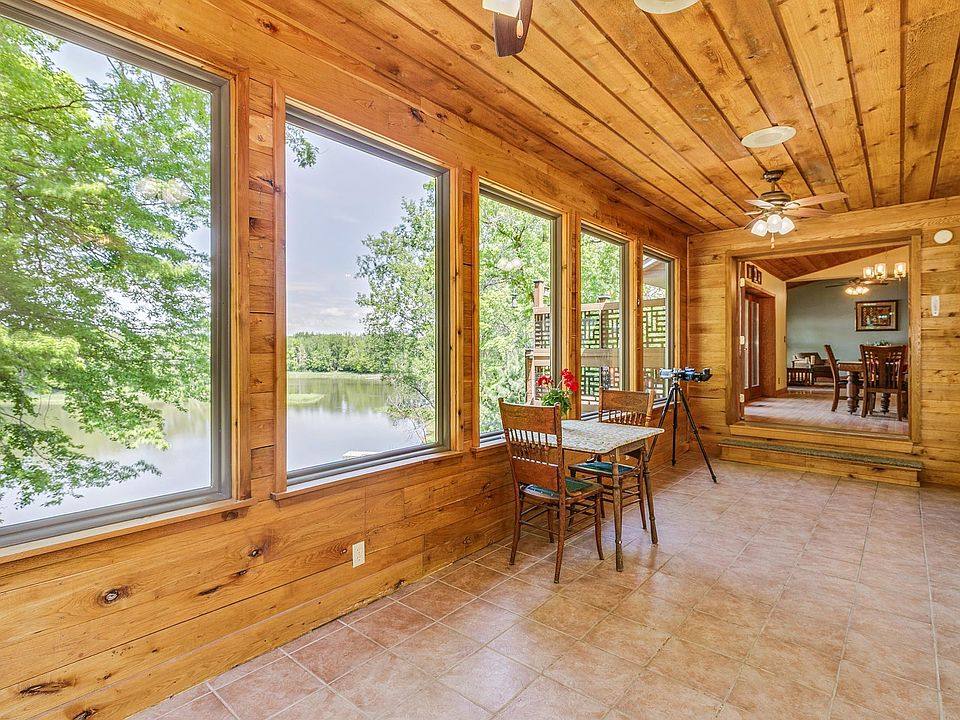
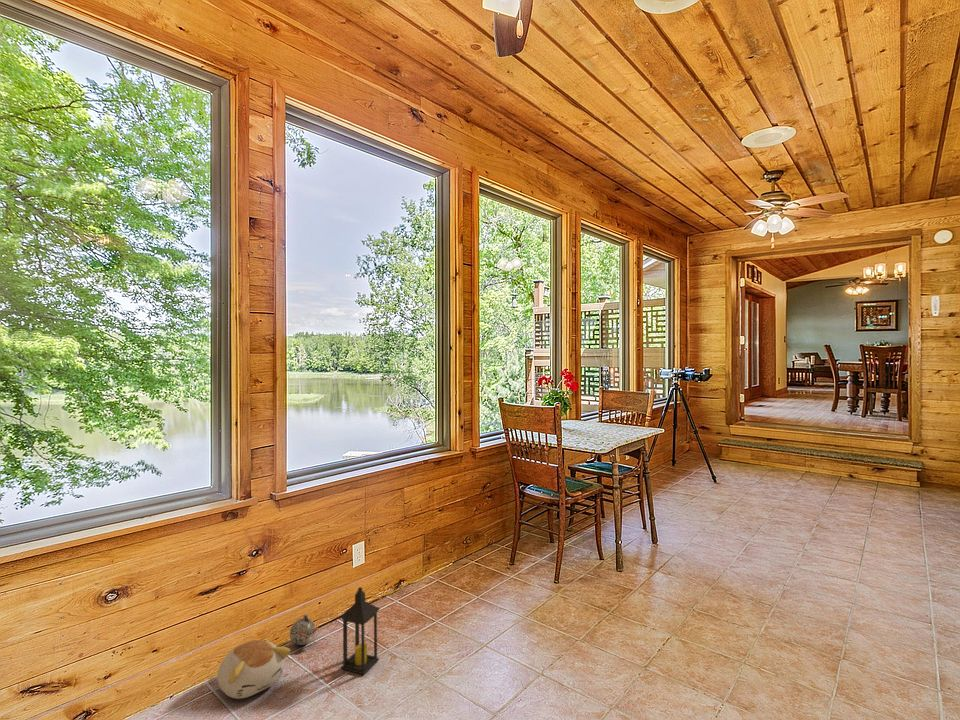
+ lantern [339,586,381,676]
+ teapot [289,613,320,646]
+ plush toy [217,639,291,700]
